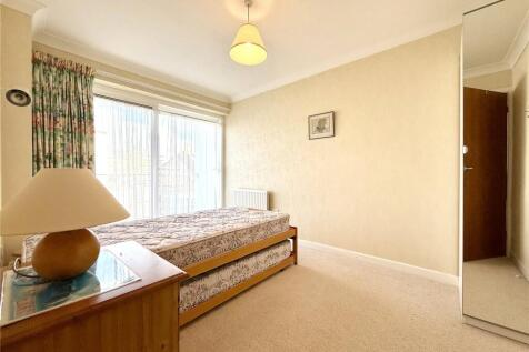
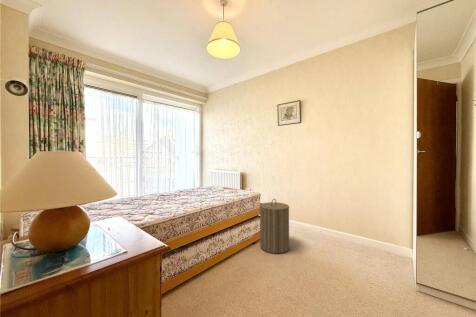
+ laundry hamper [259,198,290,255]
